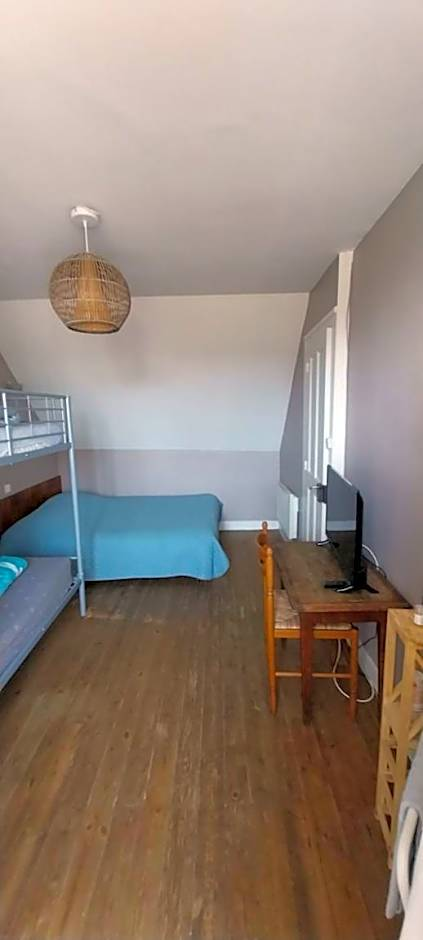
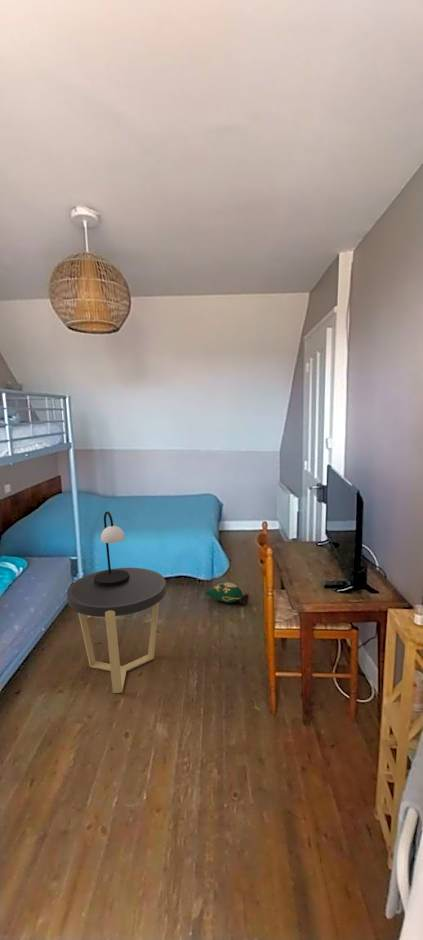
+ table lamp [94,511,130,586]
+ bag [204,581,250,605]
+ side table [66,567,167,694]
